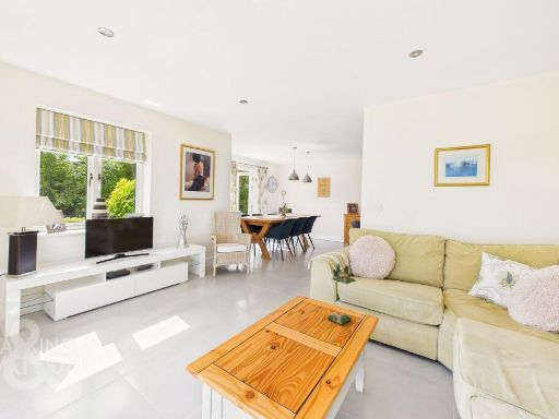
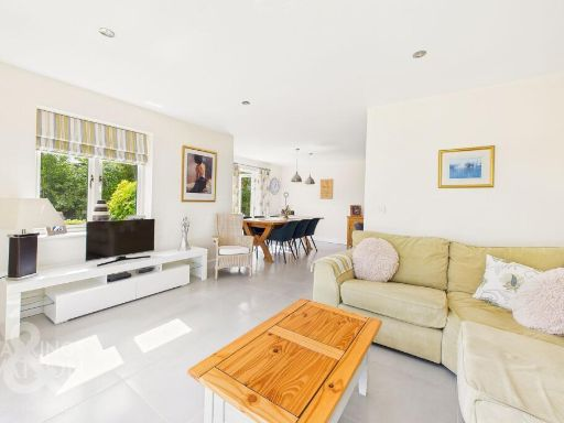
- plant [326,262,357,325]
